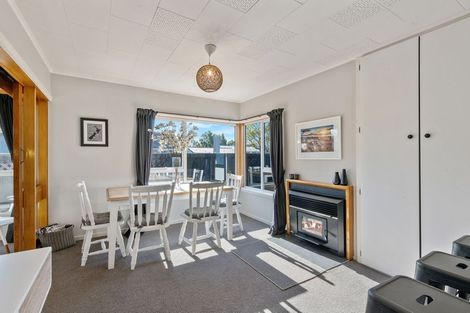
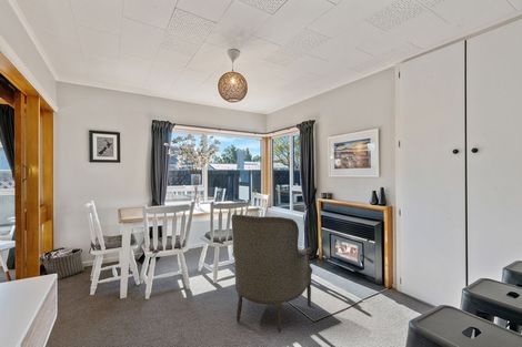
+ armchair [230,213,313,334]
